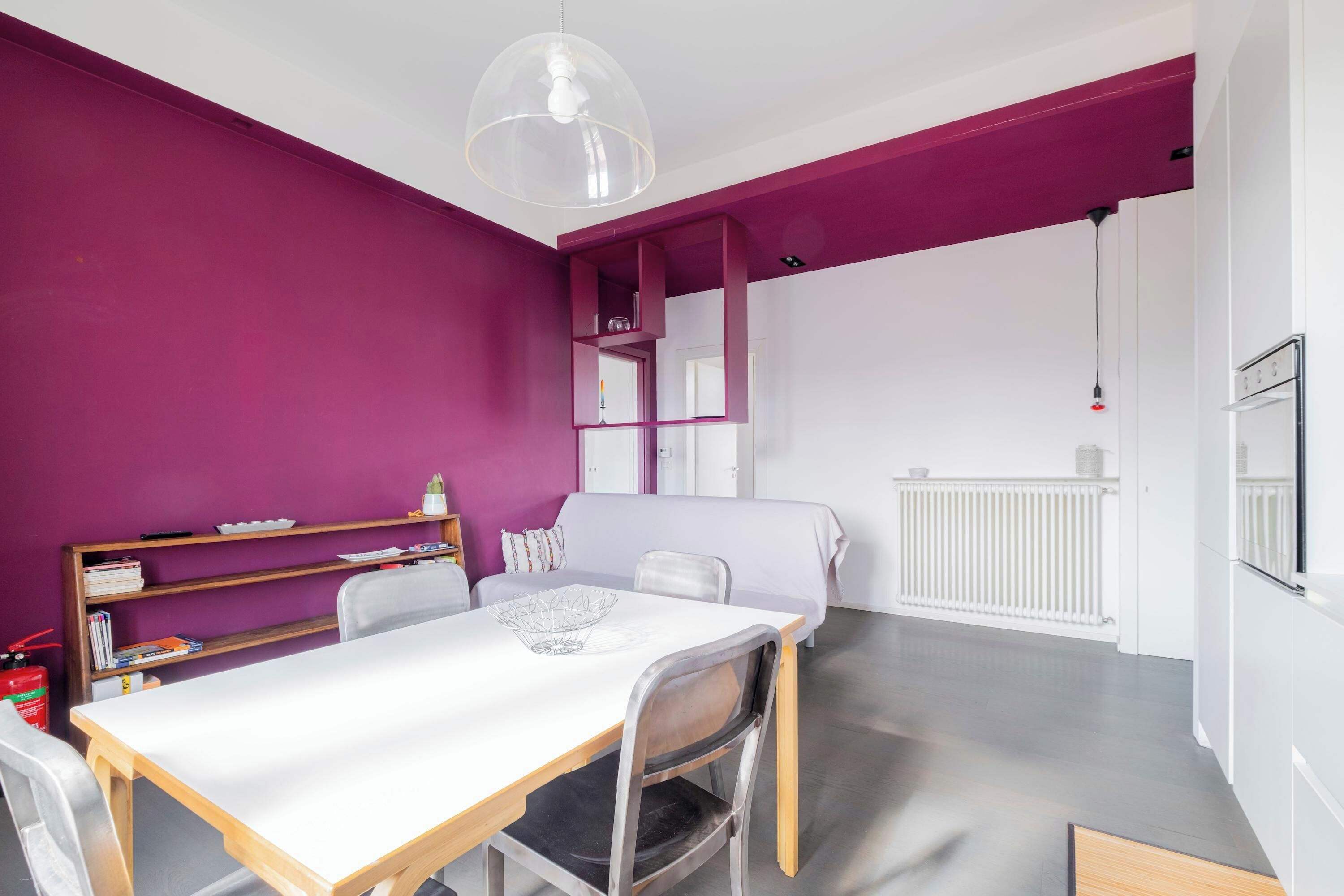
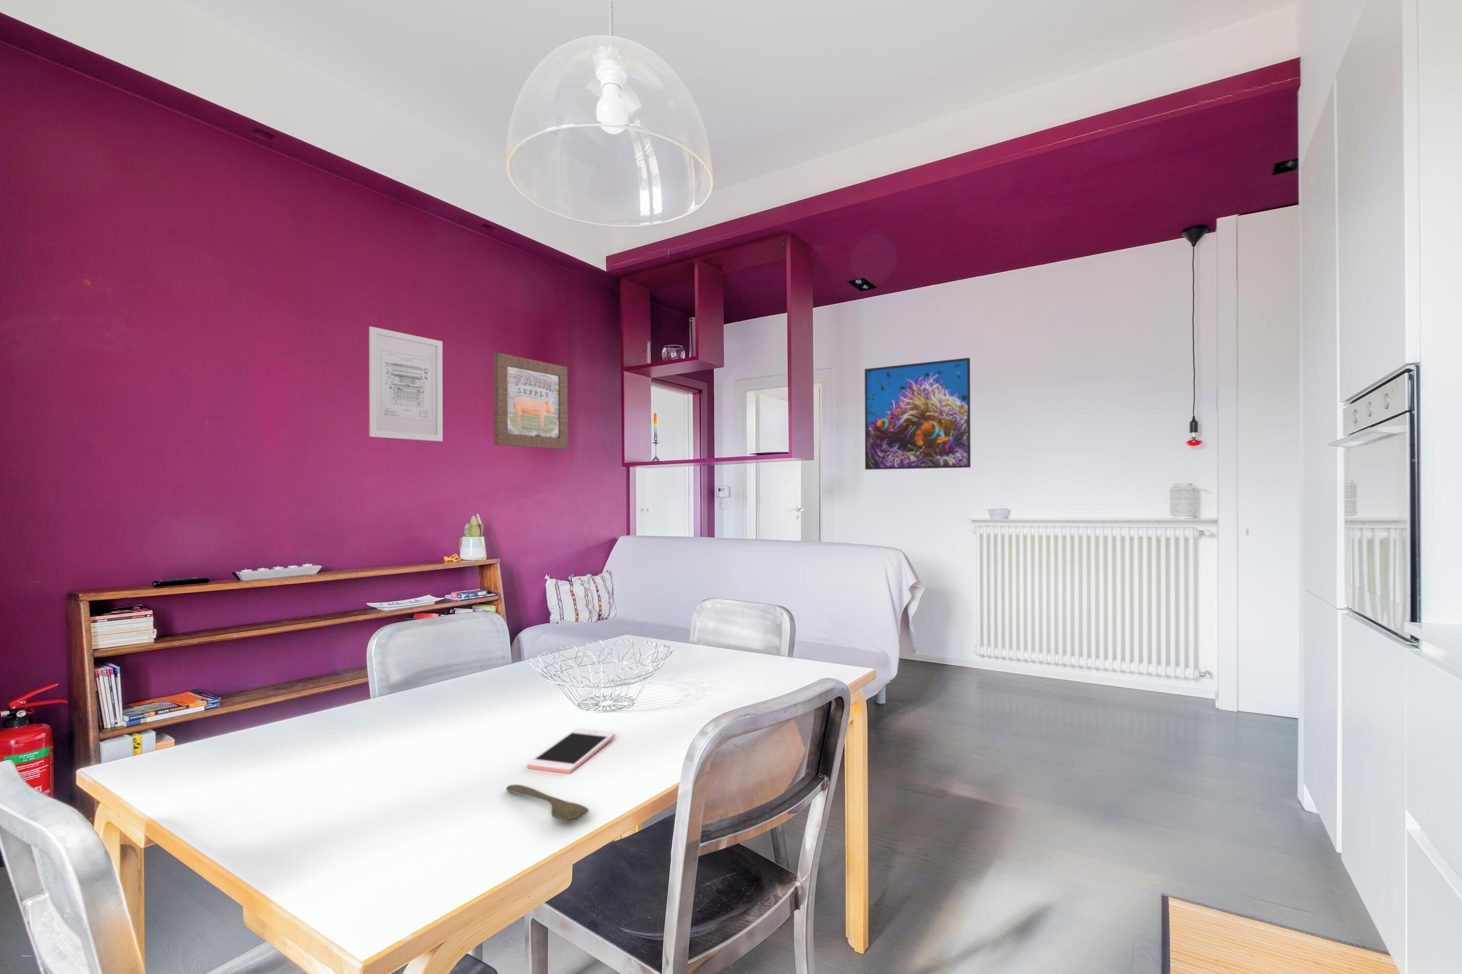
+ wall art [493,352,568,450]
+ wall art [369,326,443,441]
+ cell phone [526,727,616,774]
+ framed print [864,357,971,471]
+ spoon [506,784,590,823]
